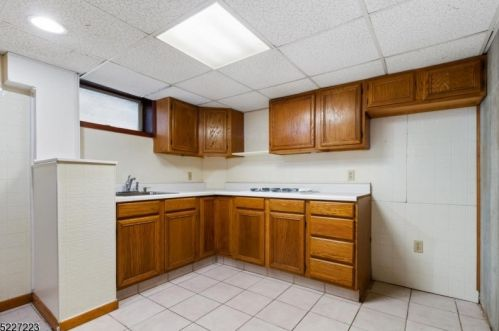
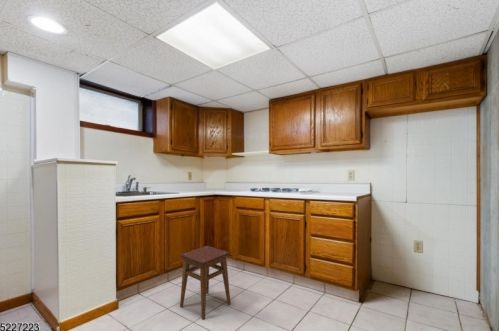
+ stool [179,245,231,321]
